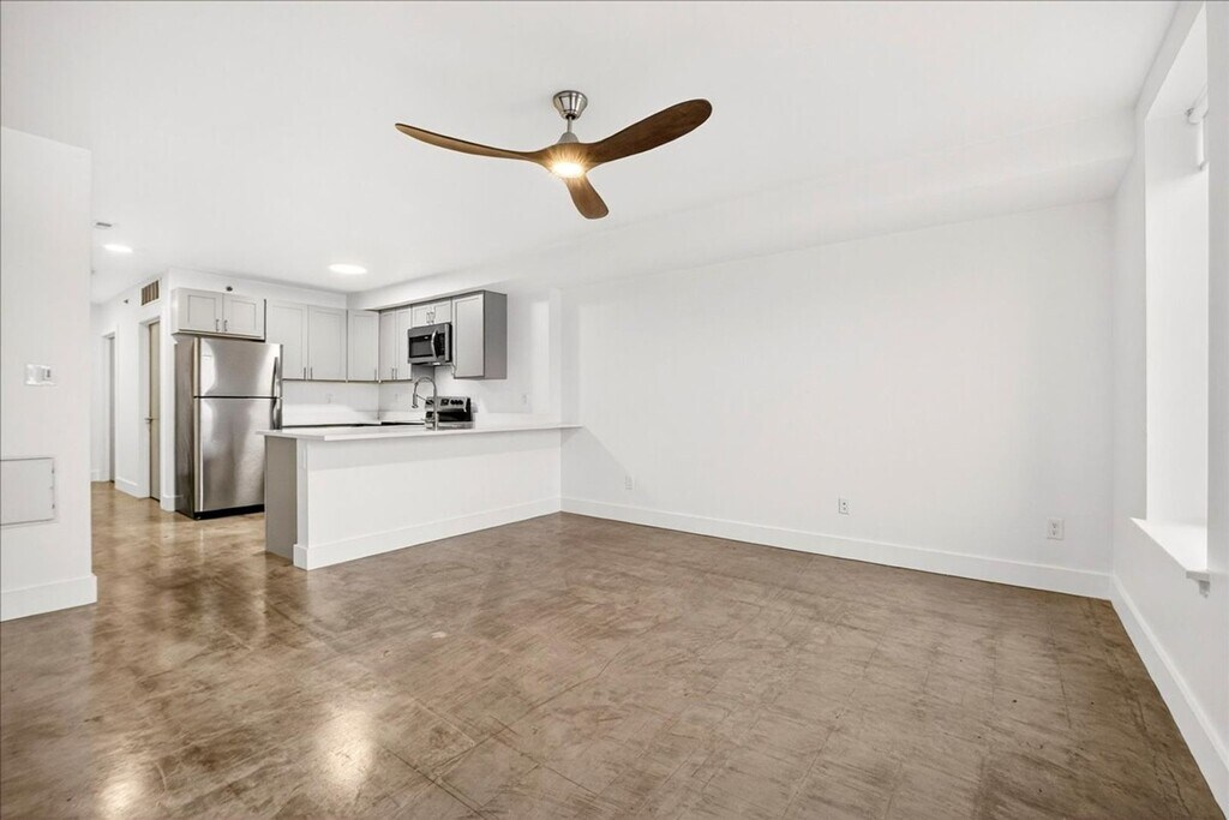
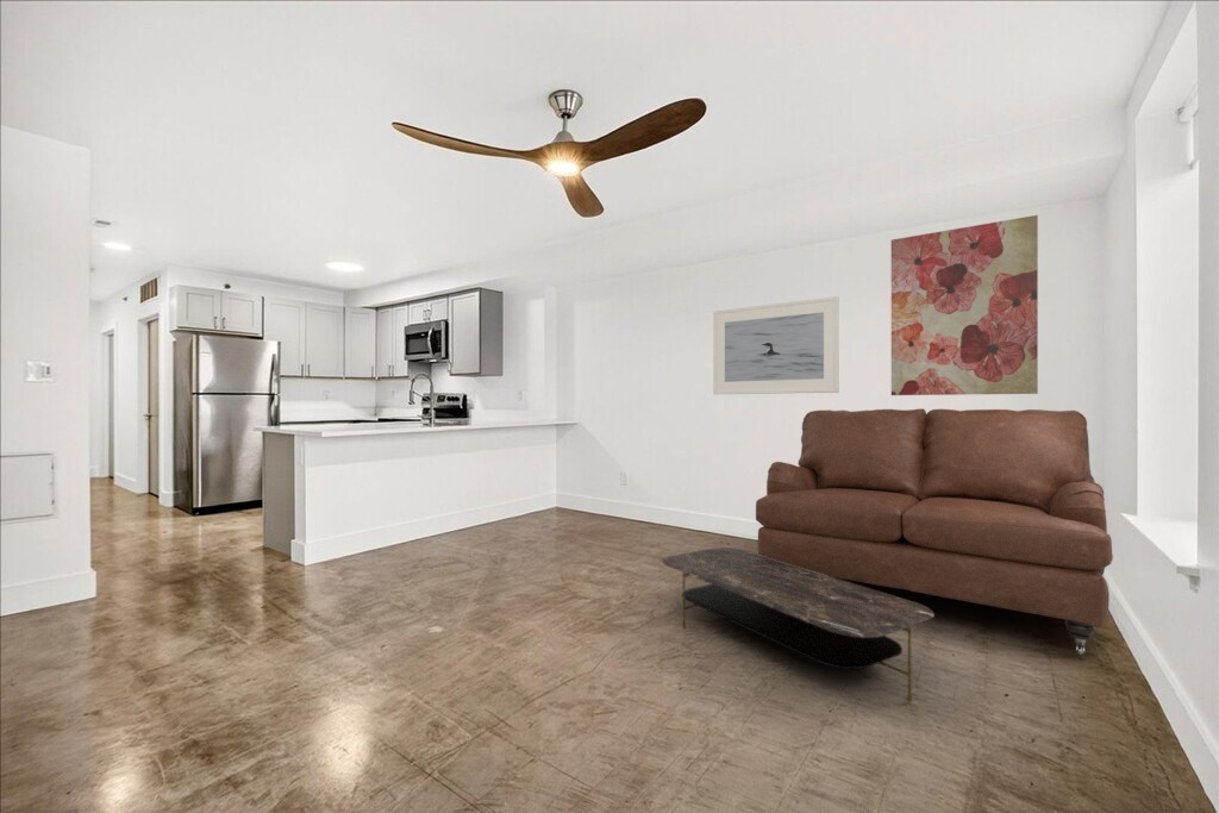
+ coffee table [661,546,936,703]
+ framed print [712,295,840,395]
+ sofa [755,408,1114,655]
+ wall art [890,214,1039,396]
